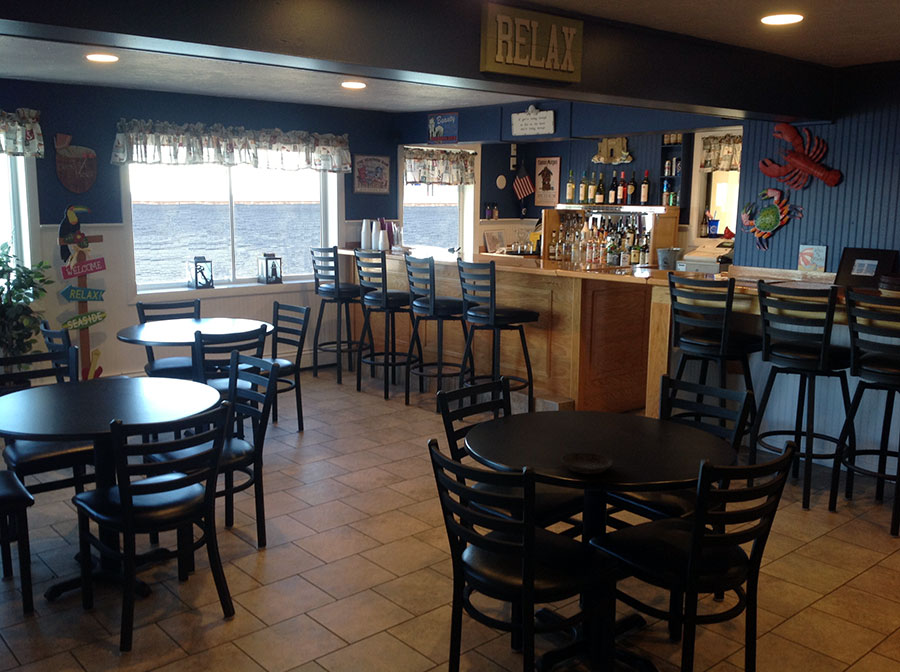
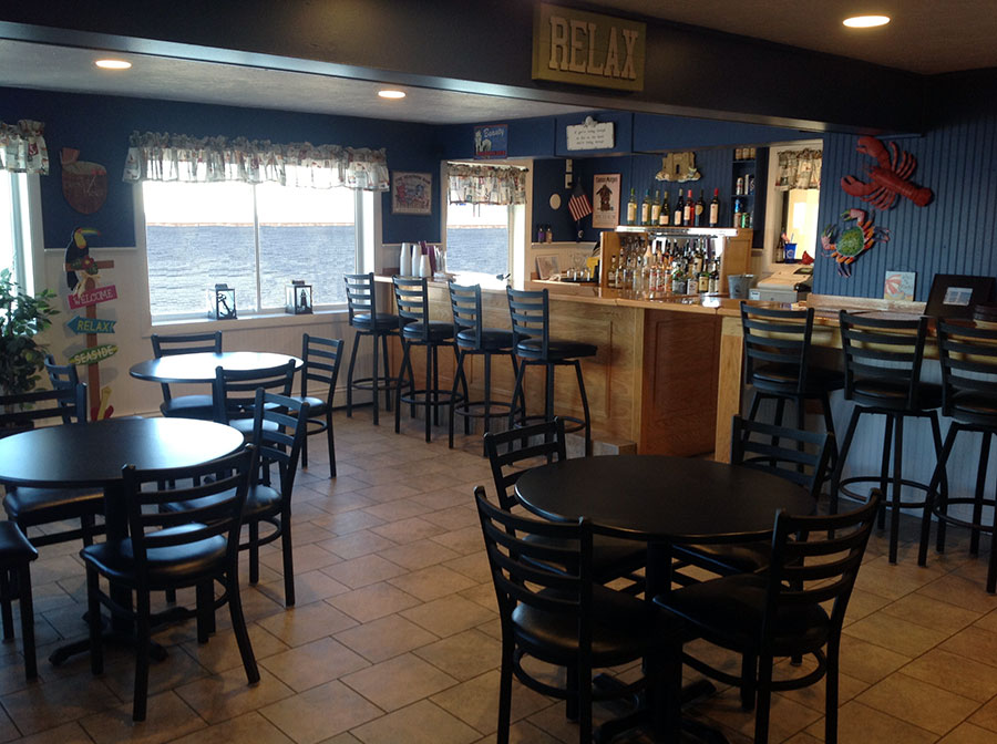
- saucer [560,451,614,475]
